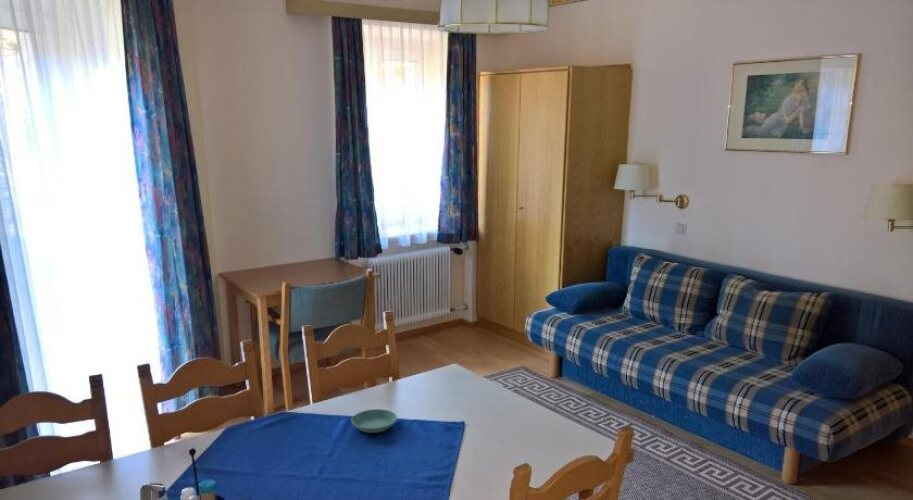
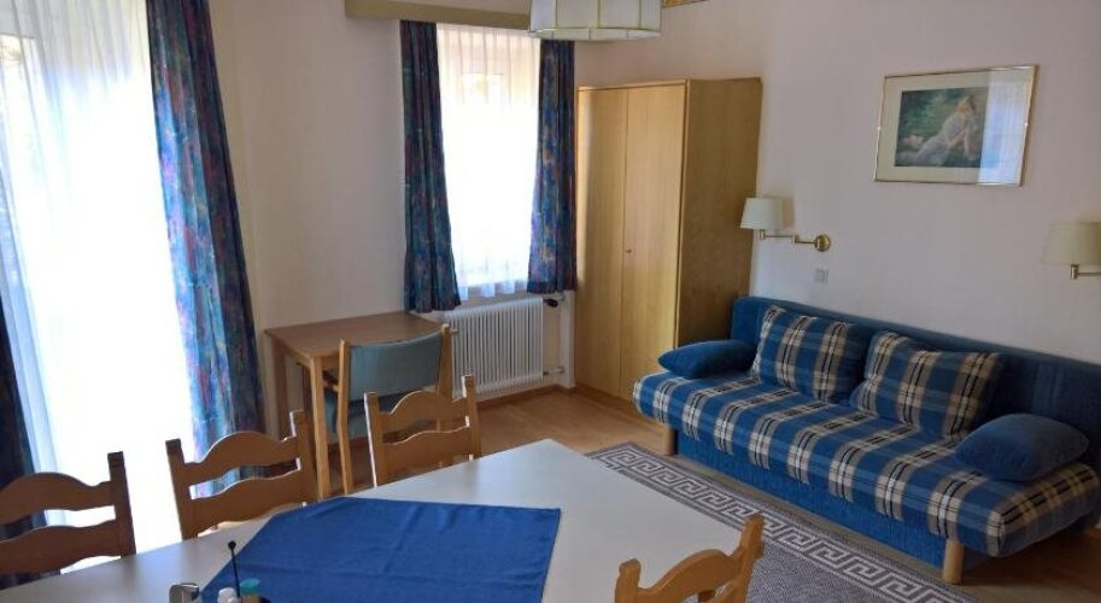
- saucer [350,408,398,434]
